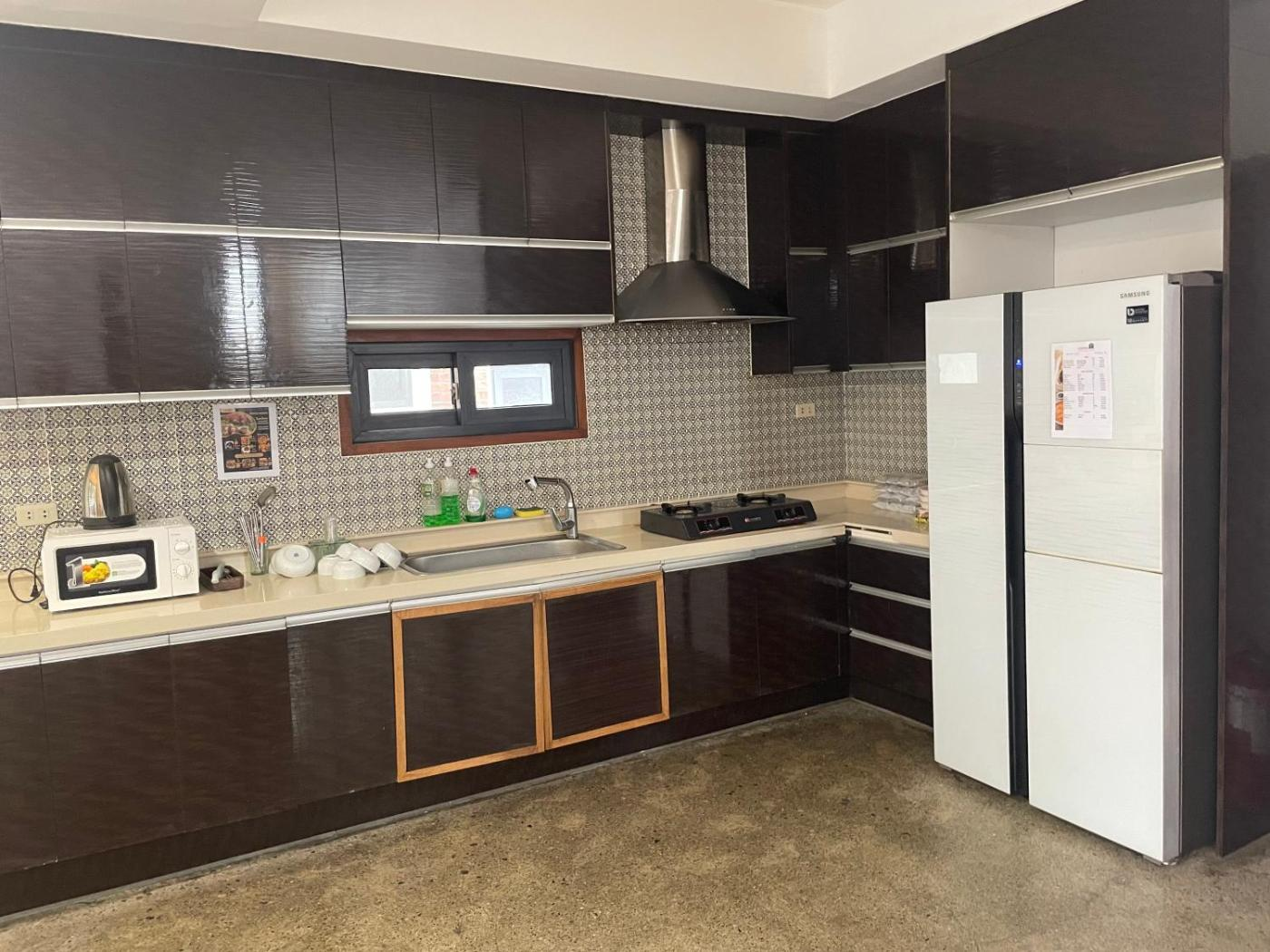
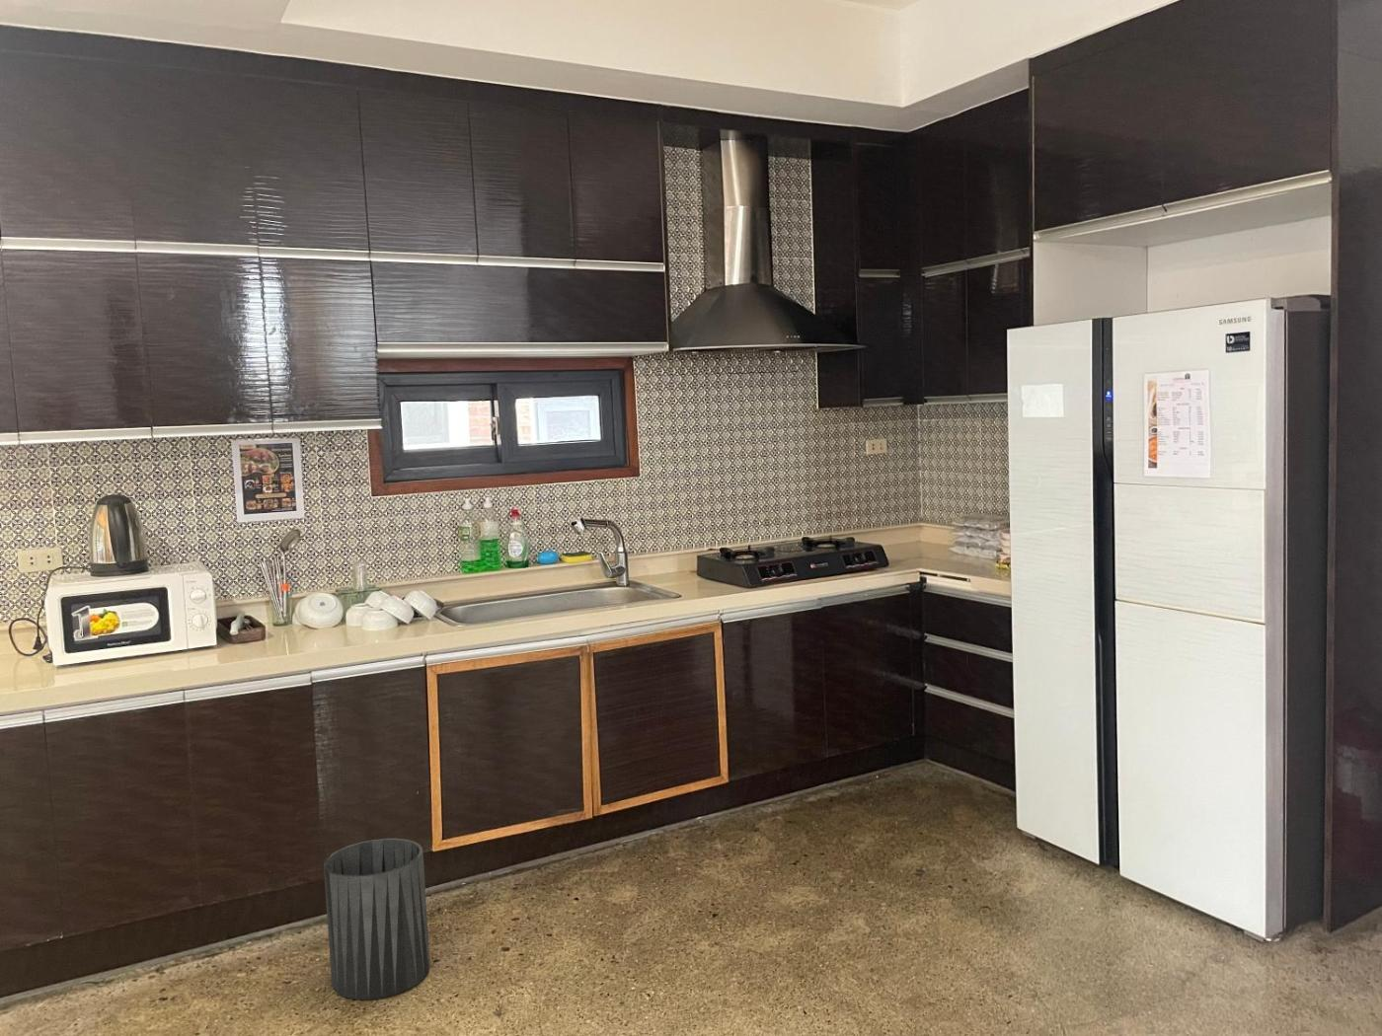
+ trash can [323,838,431,1000]
